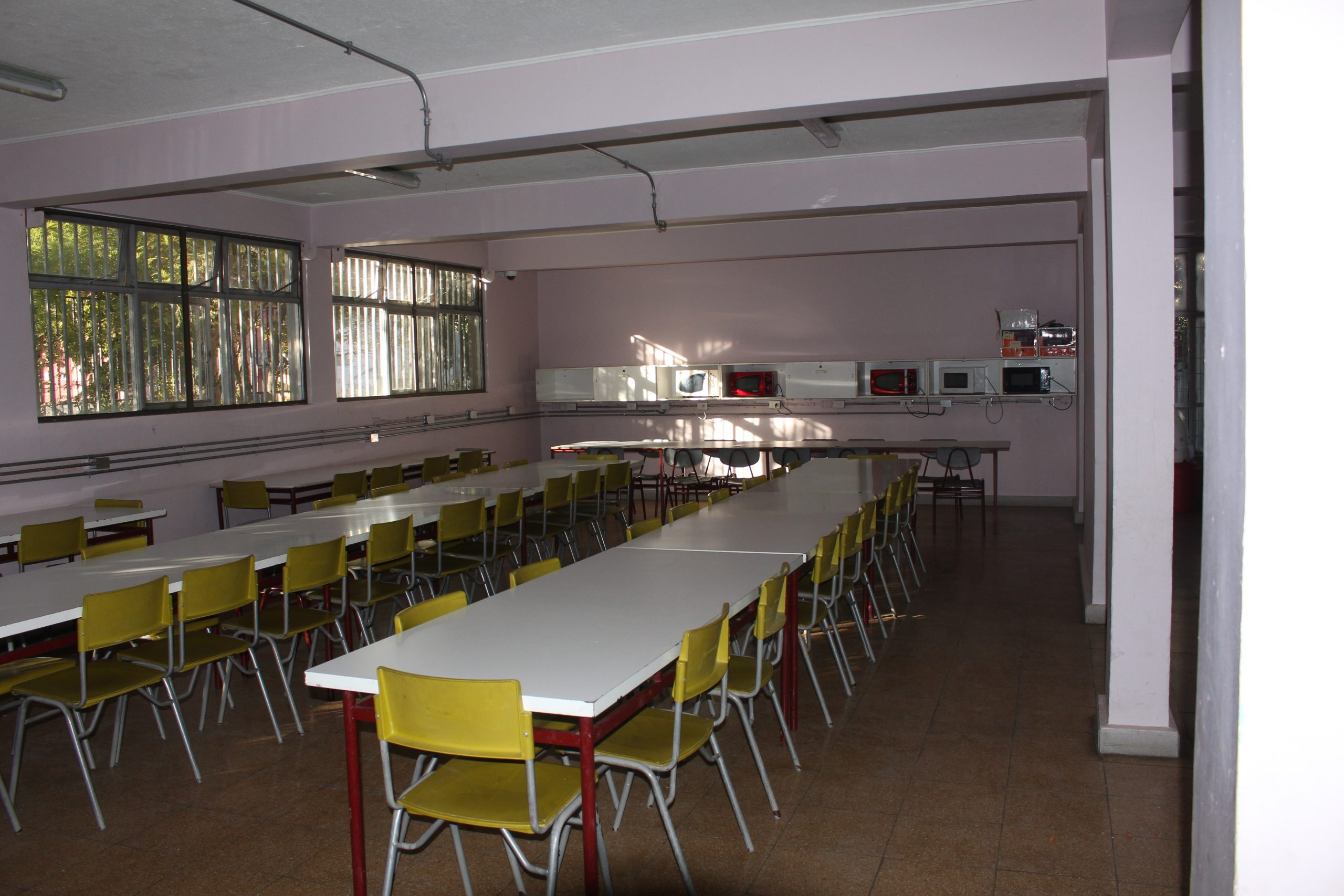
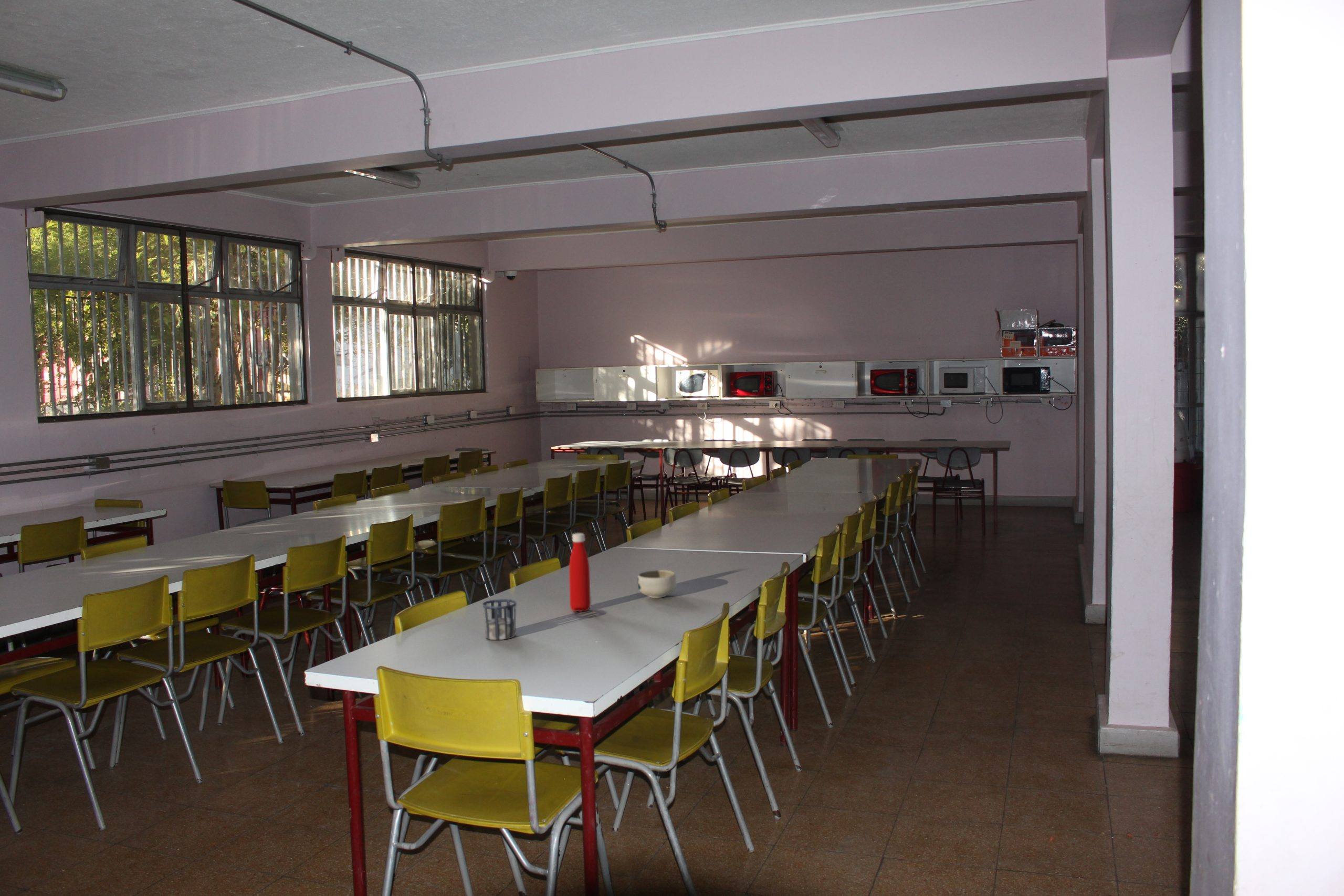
+ bowl [637,570,676,598]
+ bottle [569,533,591,612]
+ cup [482,598,517,640]
